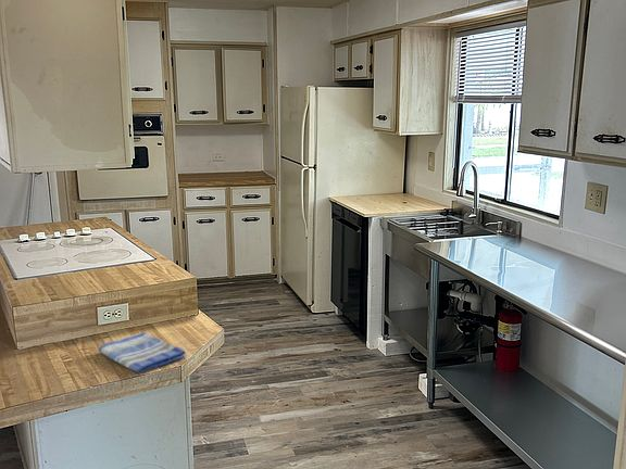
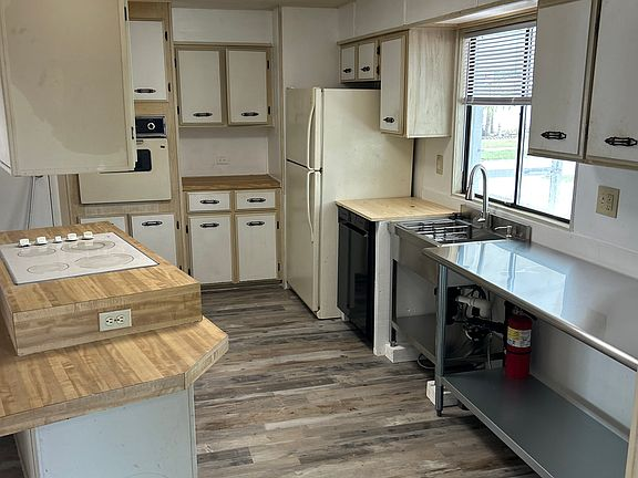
- dish towel [98,331,186,373]
